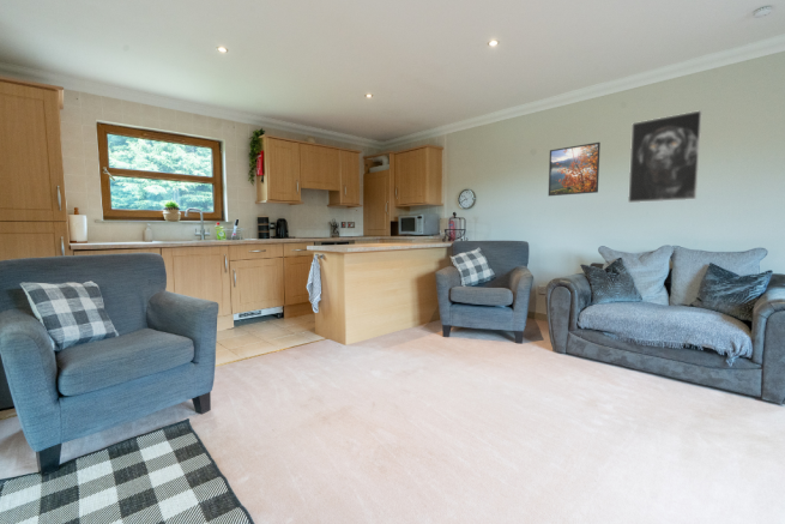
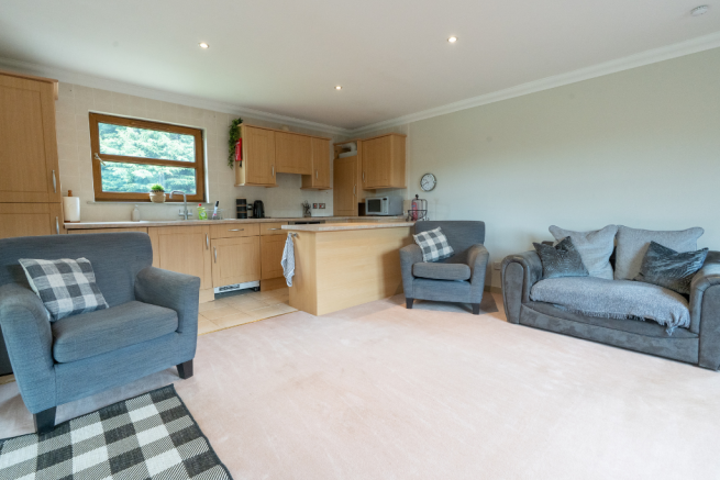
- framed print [548,141,602,197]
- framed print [627,109,704,204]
